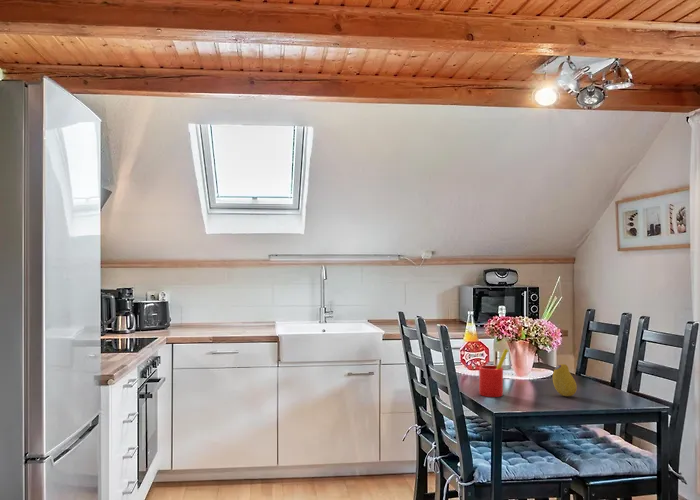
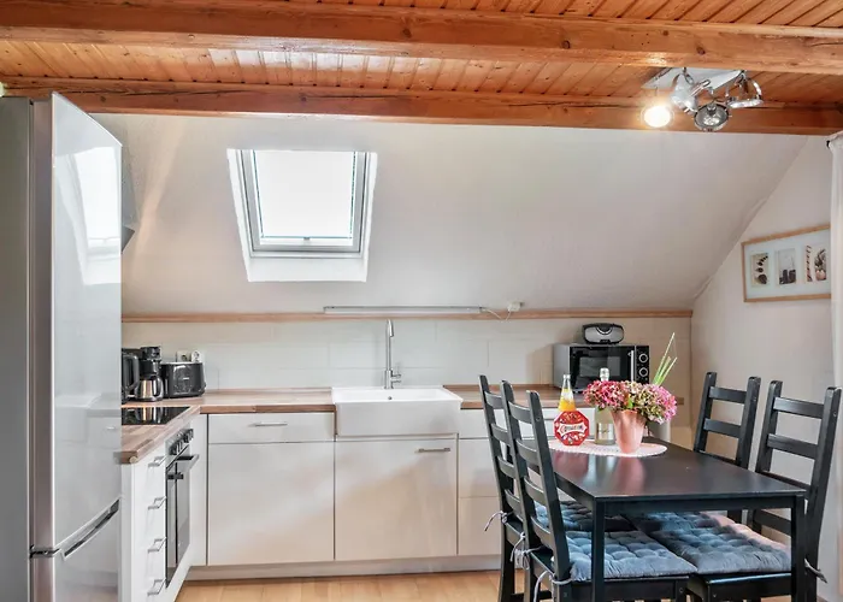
- straw [478,348,509,398]
- fruit [552,363,578,397]
